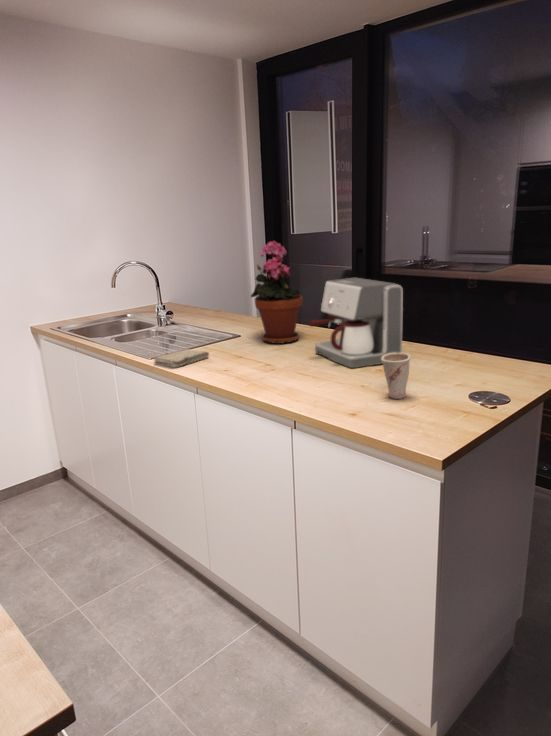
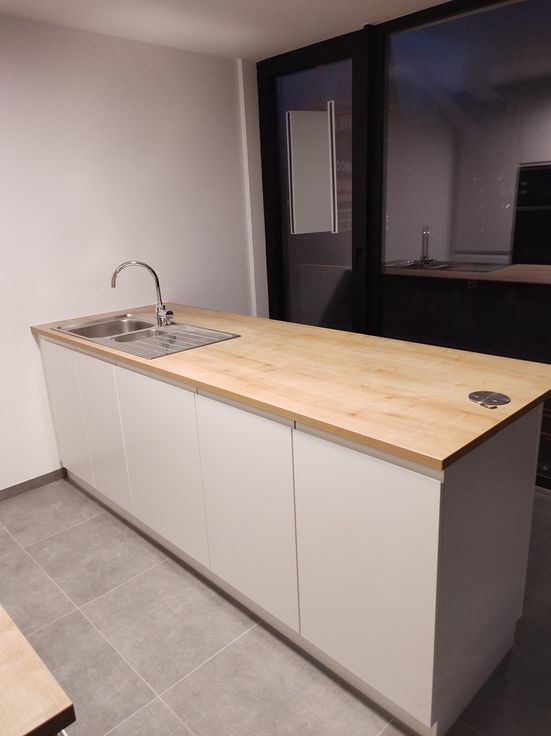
- washcloth [153,348,210,368]
- potted plant [250,240,304,345]
- coffee maker [308,277,404,369]
- cup [381,352,412,400]
